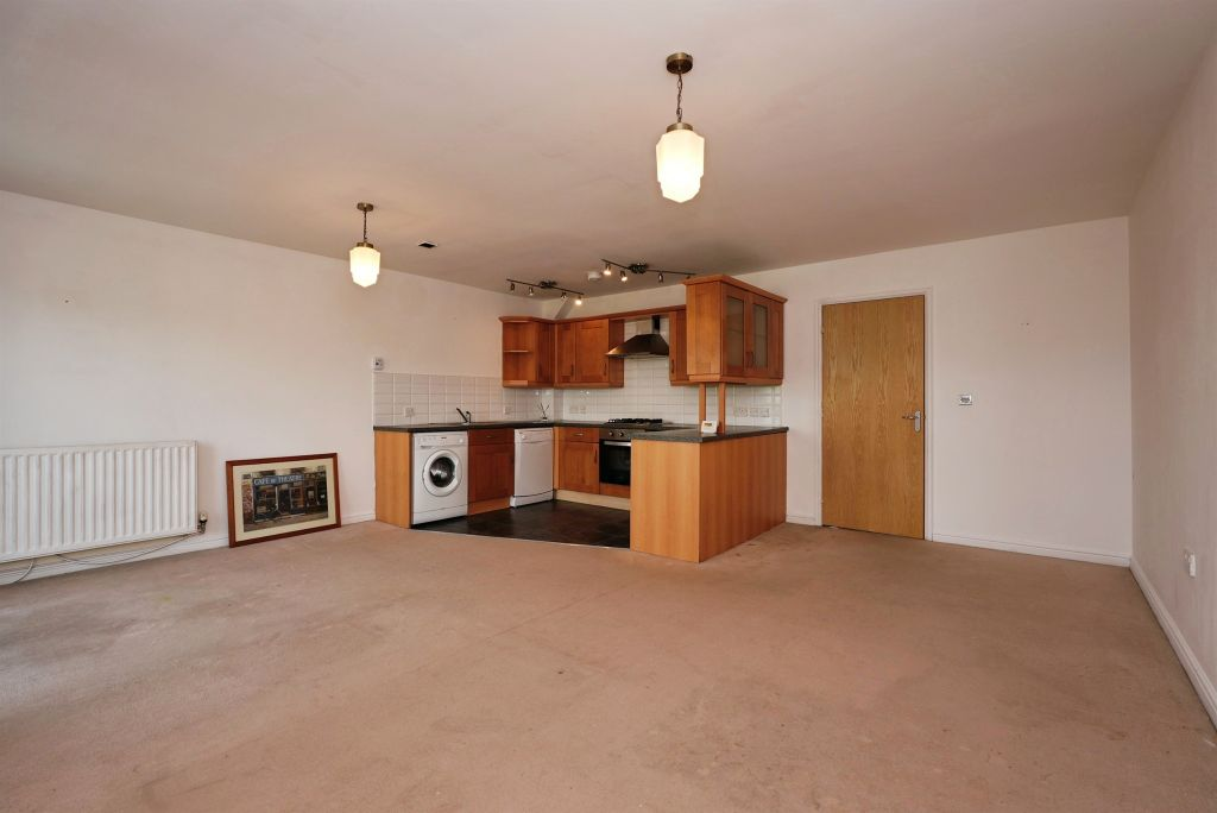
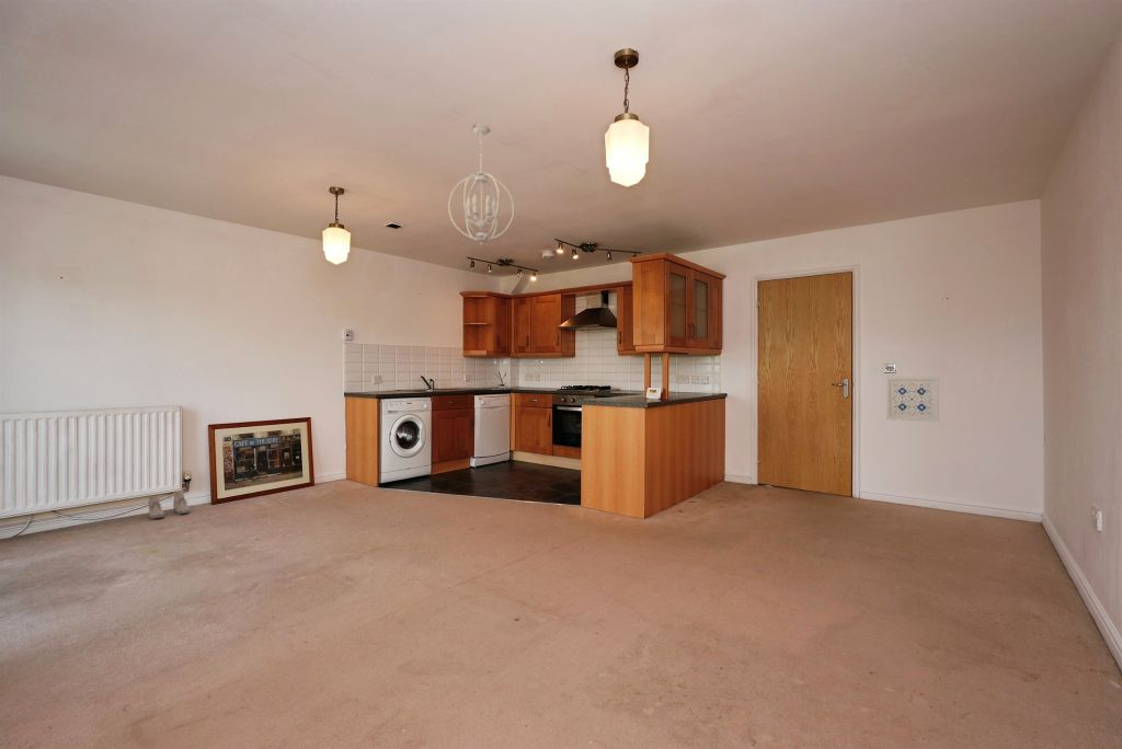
+ chandelier [447,123,516,246]
+ wall art [885,377,940,423]
+ boots [148,492,192,520]
